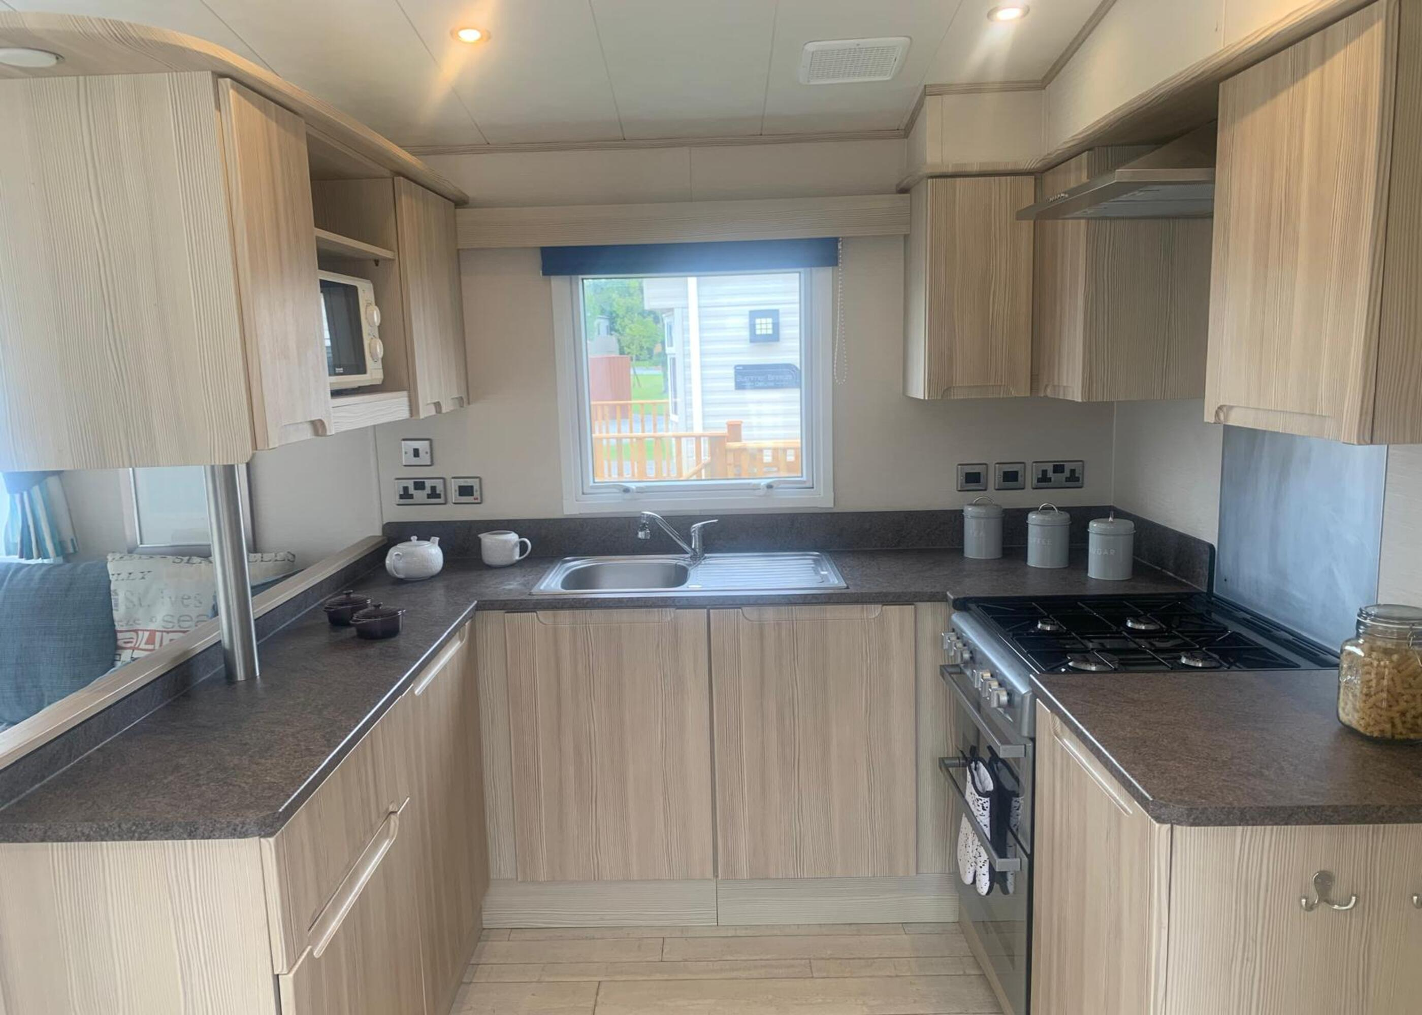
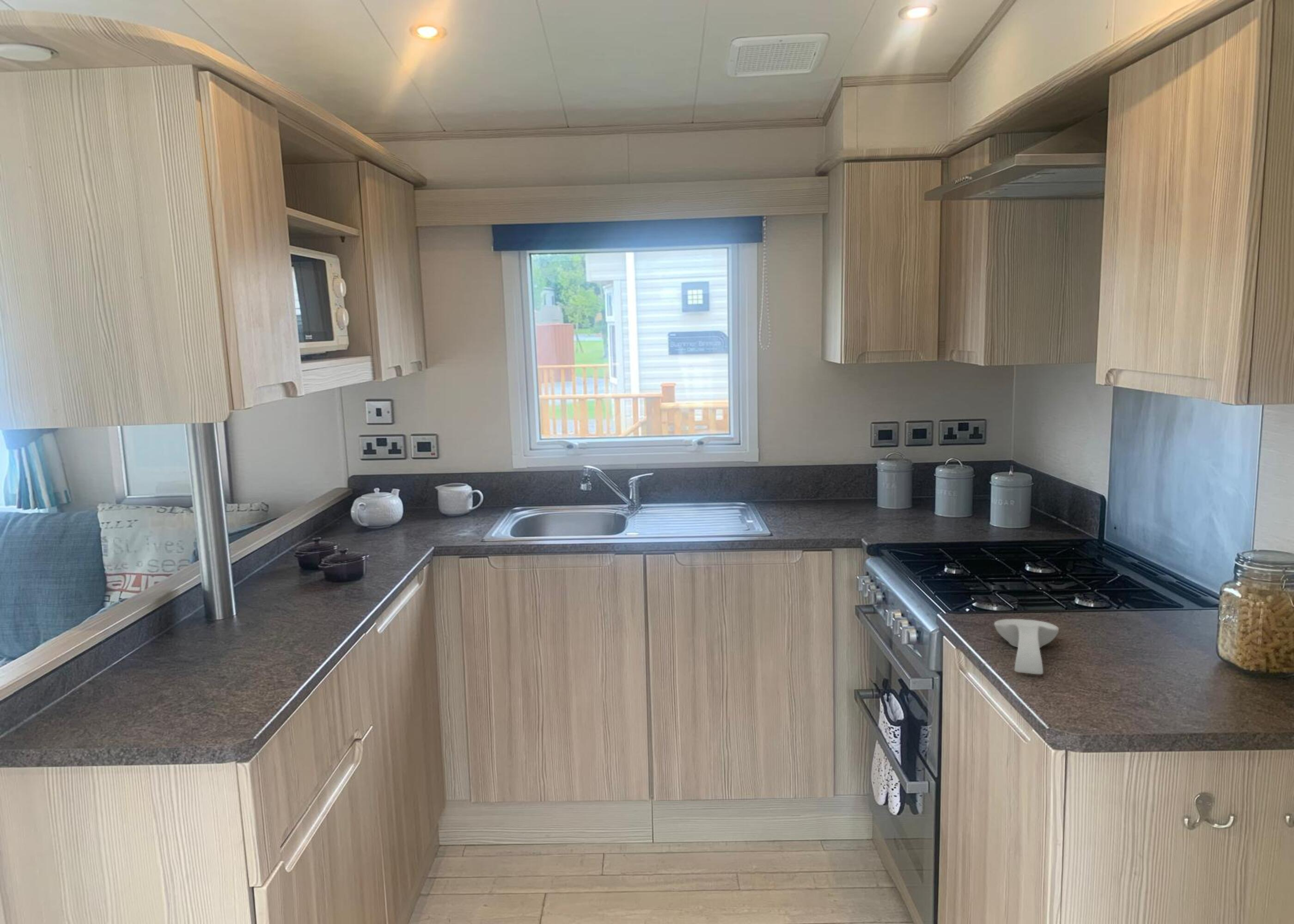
+ spoon rest [994,619,1059,675]
